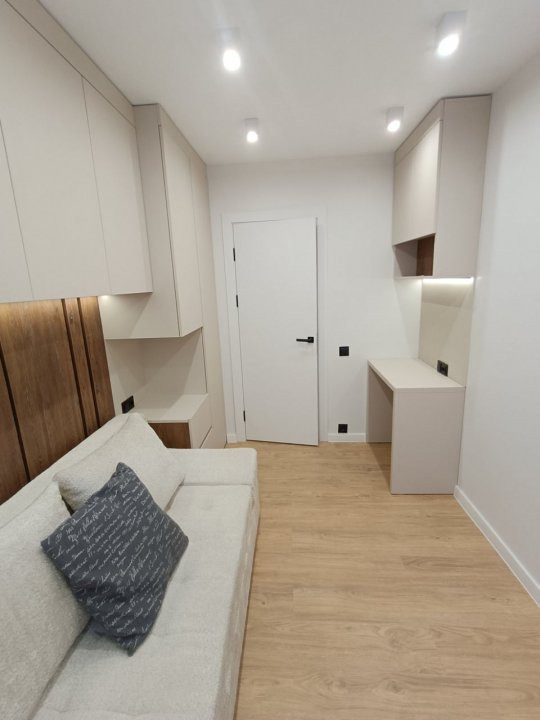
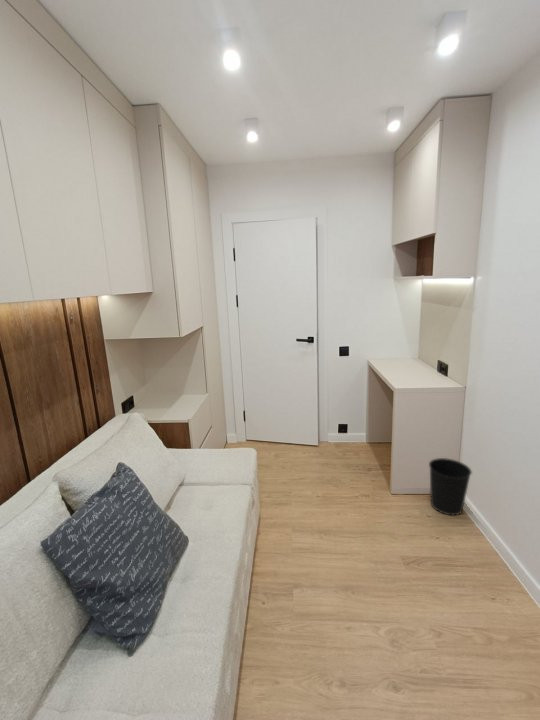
+ wastebasket [428,457,473,516]
